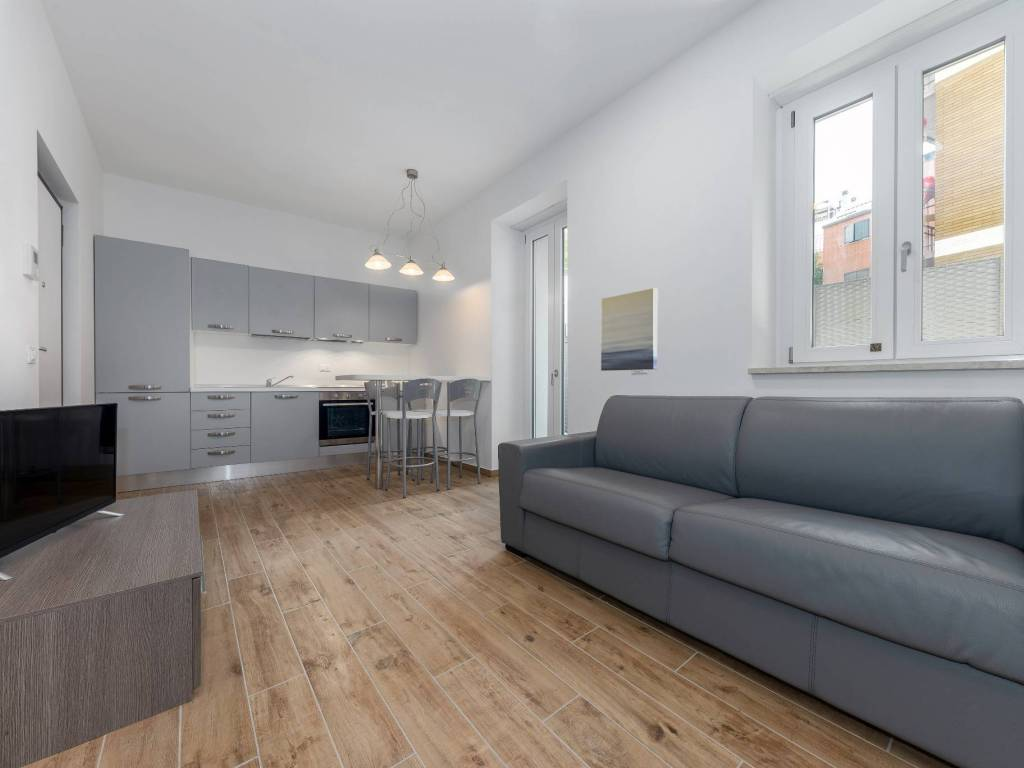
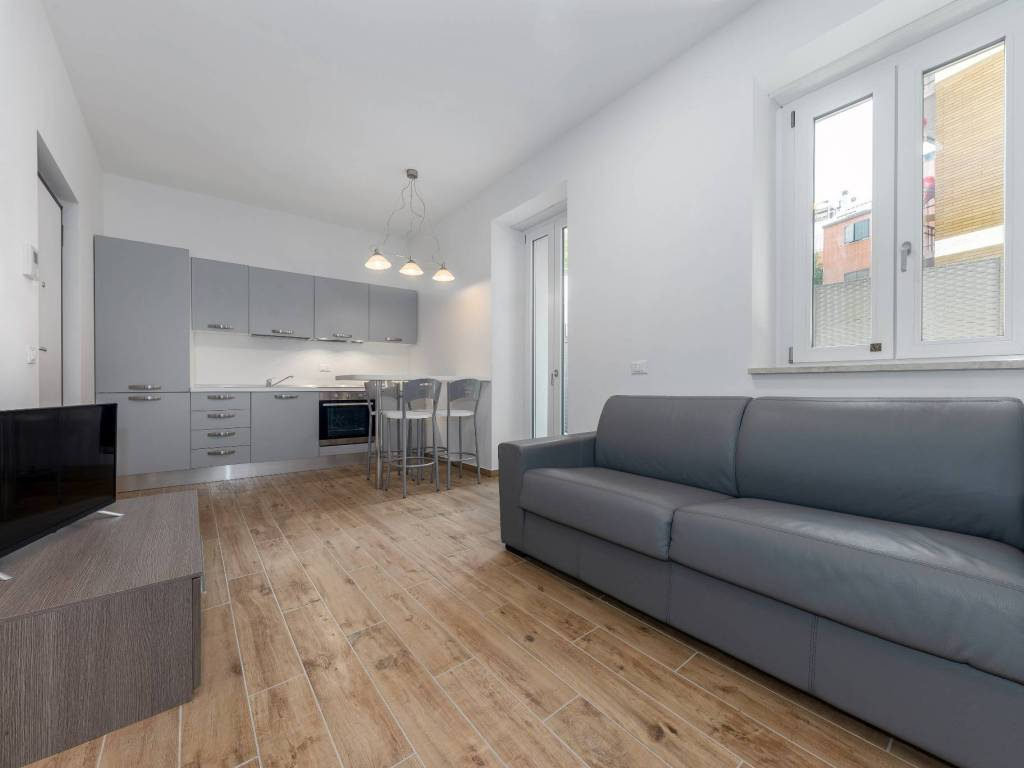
- wall art [600,287,658,372]
